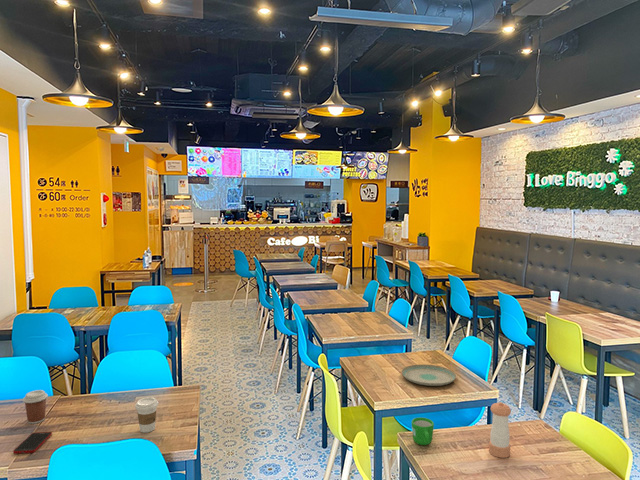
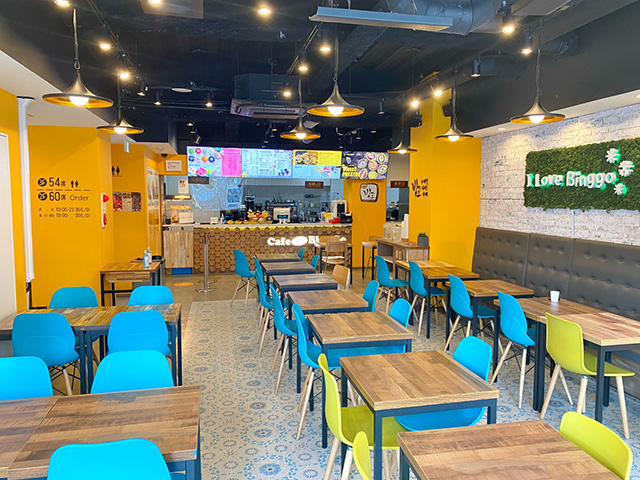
- coffee cup [22,389,49,425]
- cell phone [12,431,53,455]
- coffee cup [134,396,159,434]
- plate [401,364,457,387]
- mug [411,416,435,446]
- pepper shaker [488,401,512,459]
